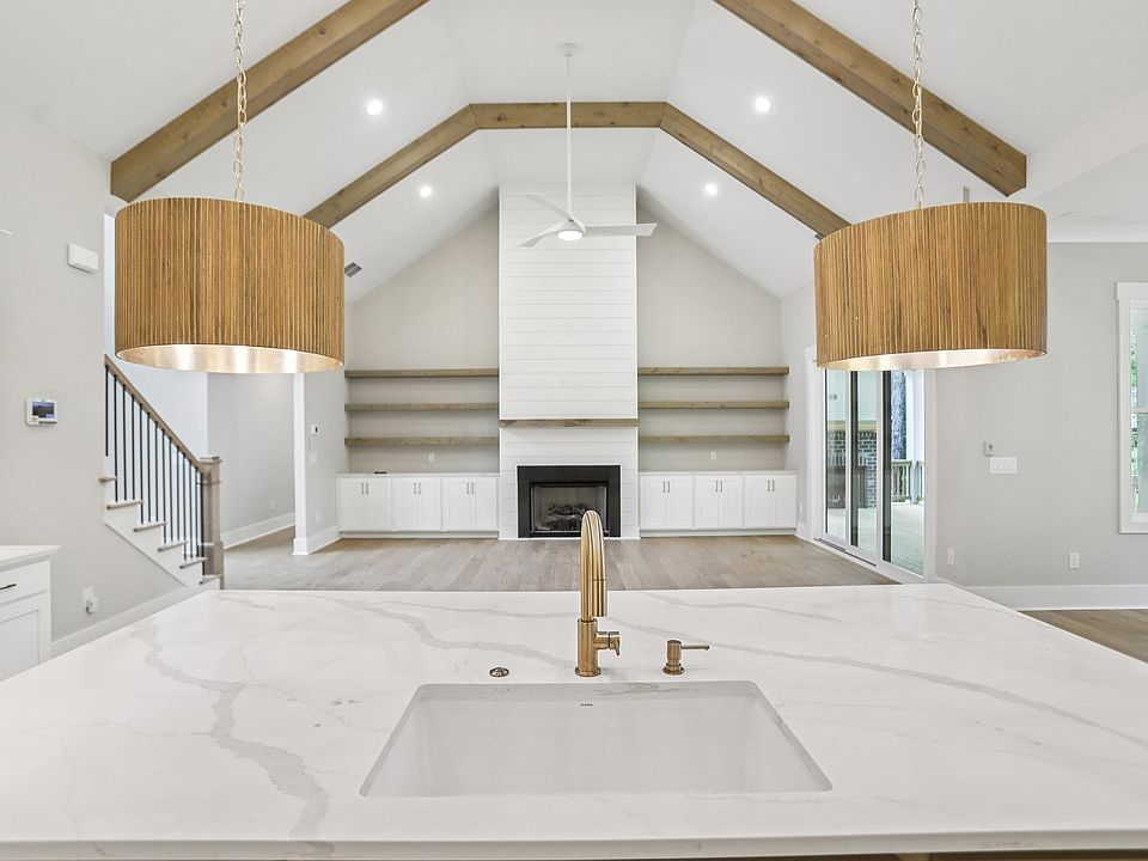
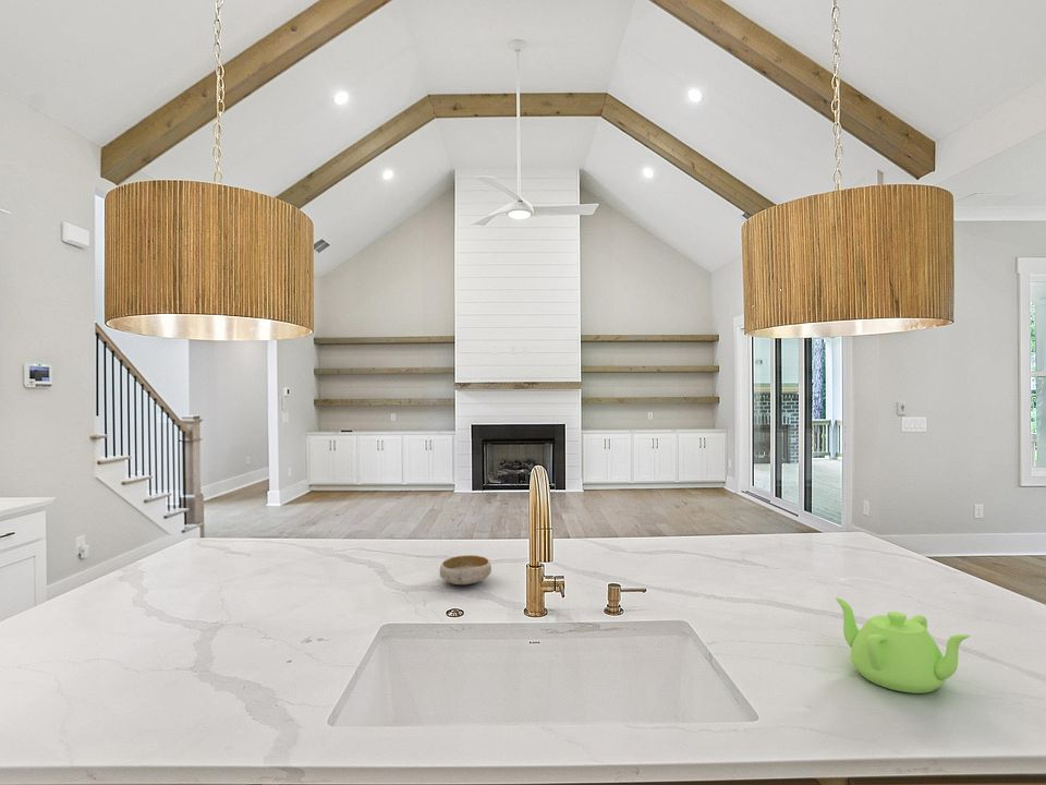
+ bowl [439,554,492,585]
+ teapot [835,596,972,695]
